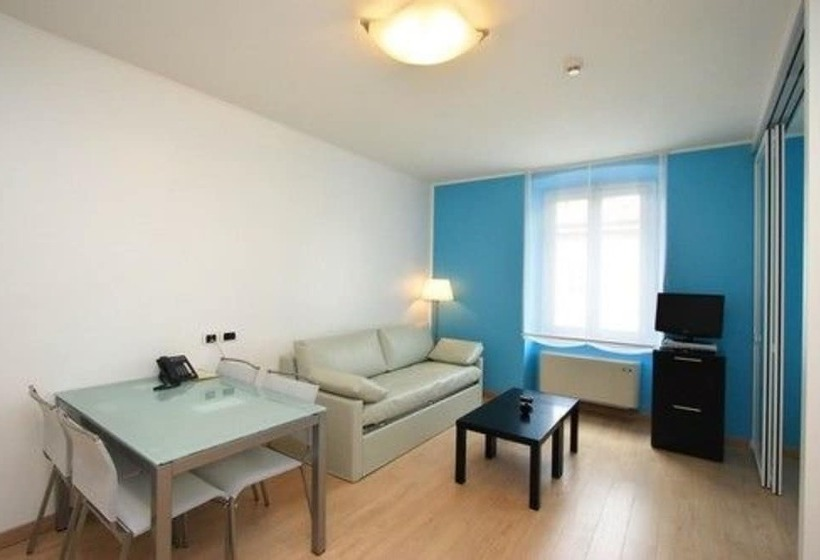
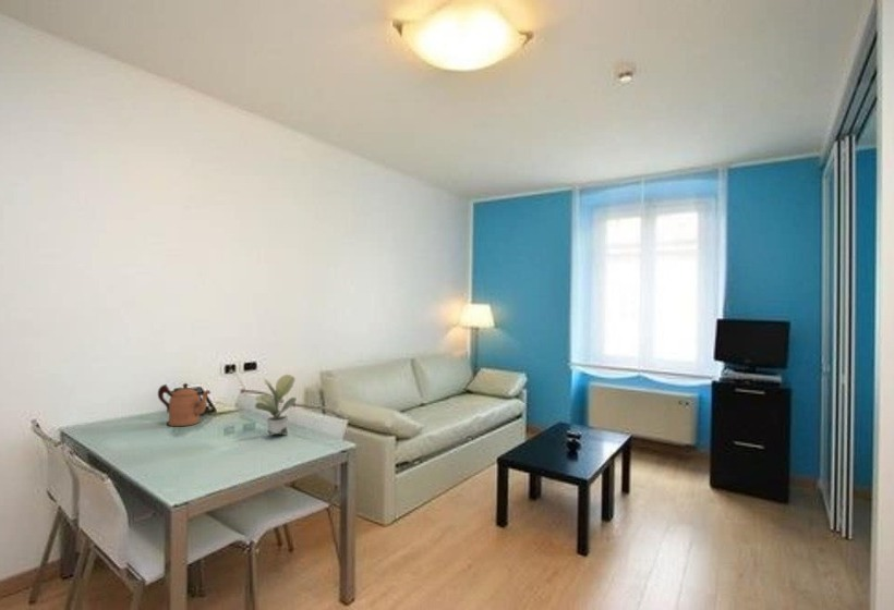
+ potted plant [254,374,298,436]
+ coffeepot [157,381,212,427]
